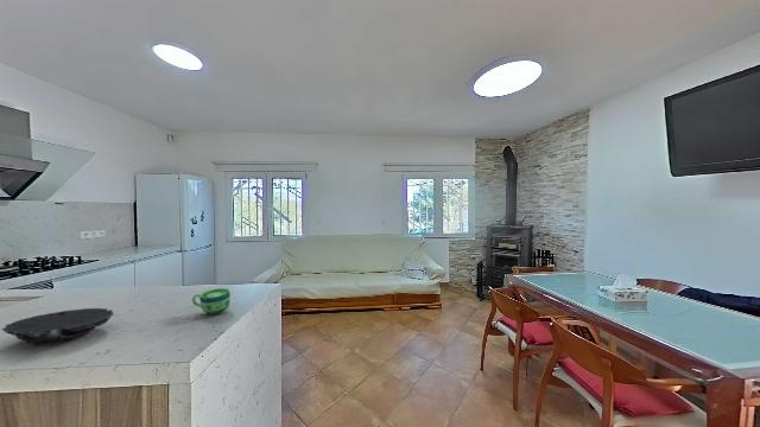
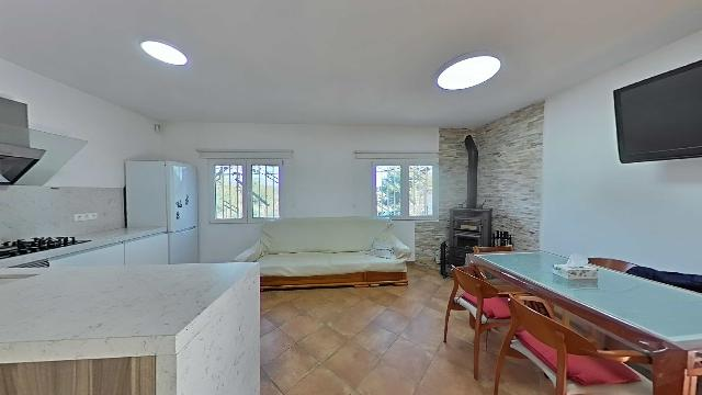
- bowl [0,307,115,346]
- cup [191,287,232,316]
